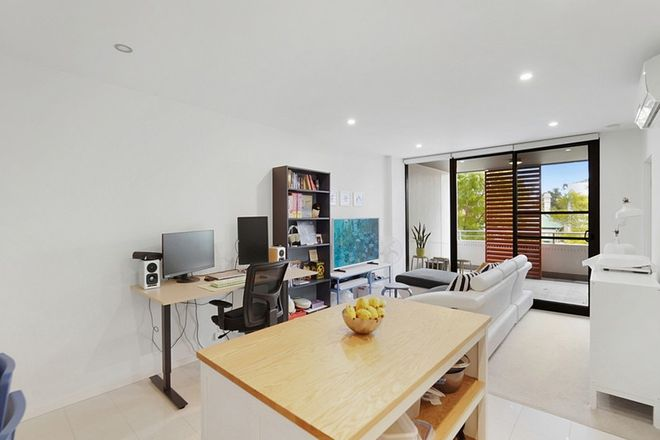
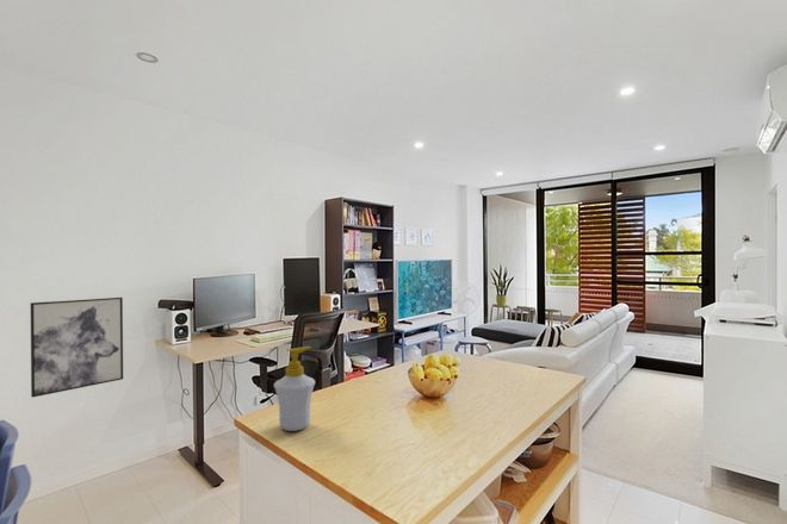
+ wall art [30,295,124,399]
+ soap bottle [273,345,316,432]
